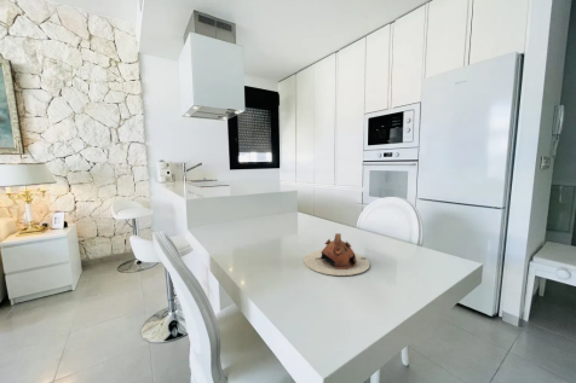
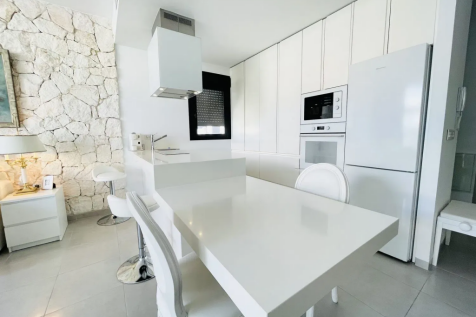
- teapot [303,232,370,277]
